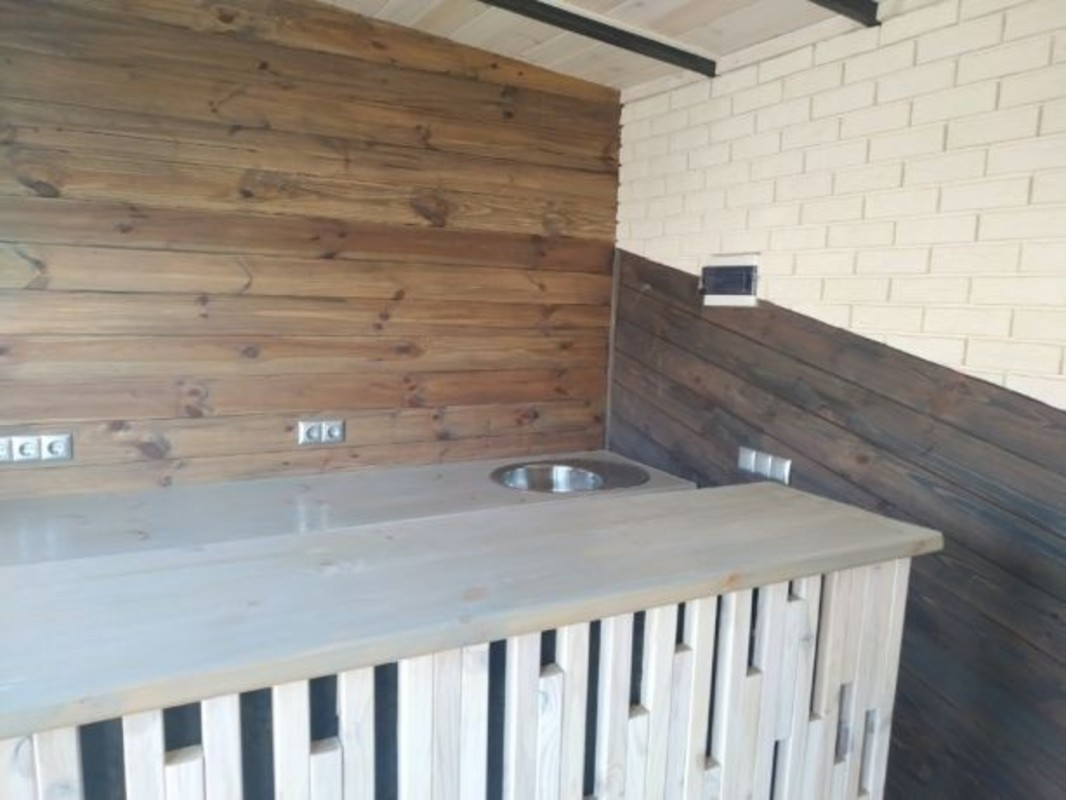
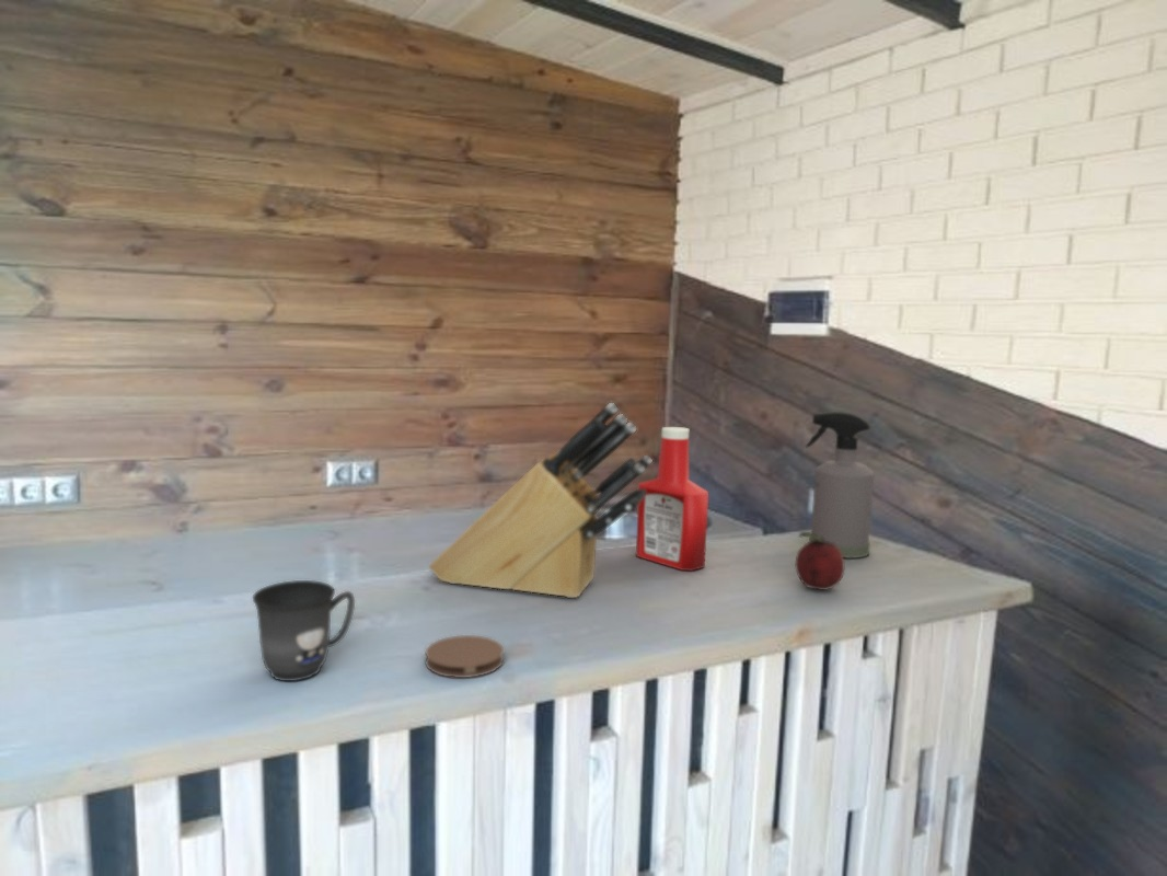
+ mug [252,579,356,682]
+ coaster [424,634,505,679]
+ knife block [428,402,654,599]
+ fruit [795,530,846,591]
+ spray bottle [805,411,876,558]
+ soap bottle [635,426,709,572]
